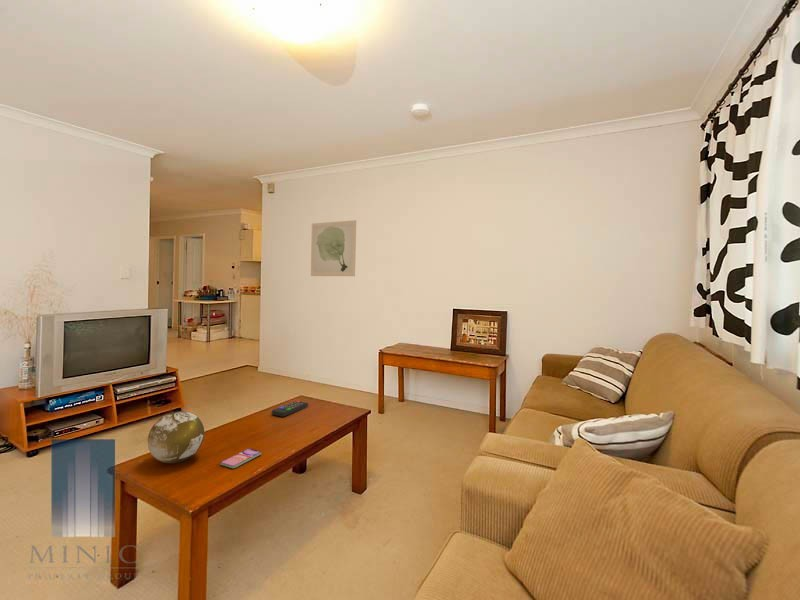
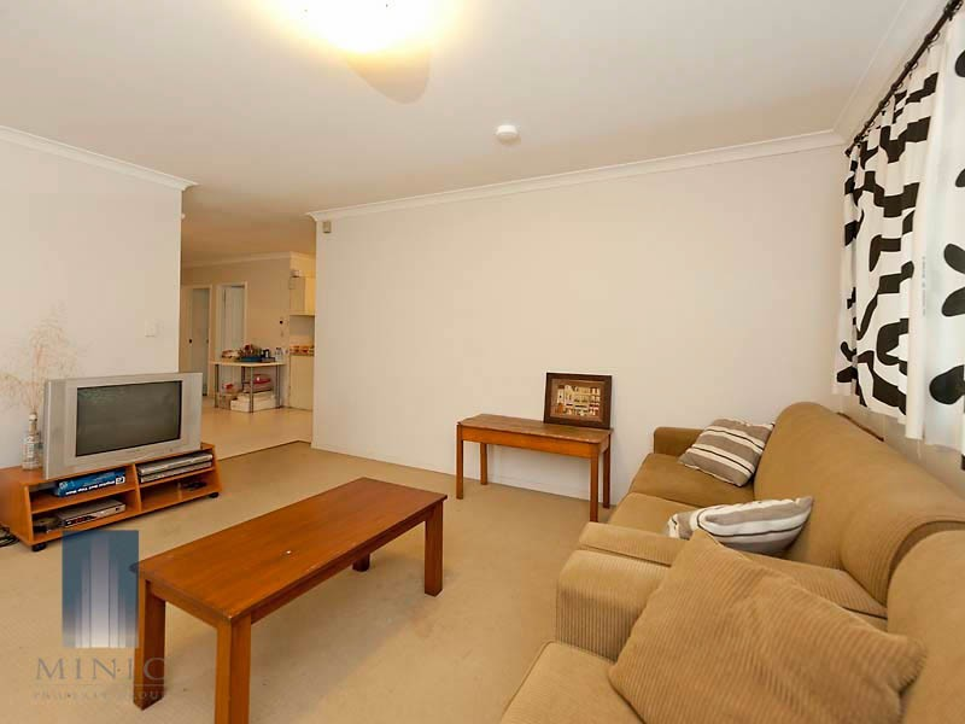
- decorative orb [147,410,205,464]
- wall art [310,219,357,277]
- remote control [271,400,309,418]
- smartphone [220,448,262,469]
